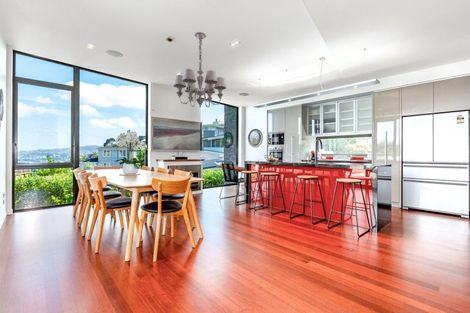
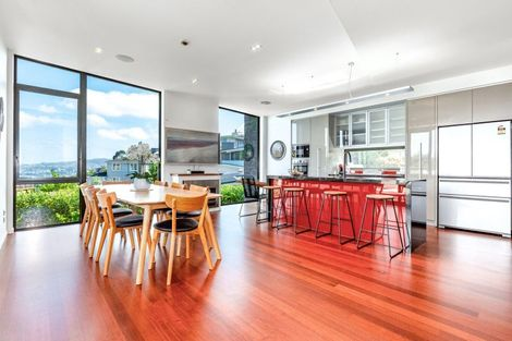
- chandelier [172,31,227,108]
